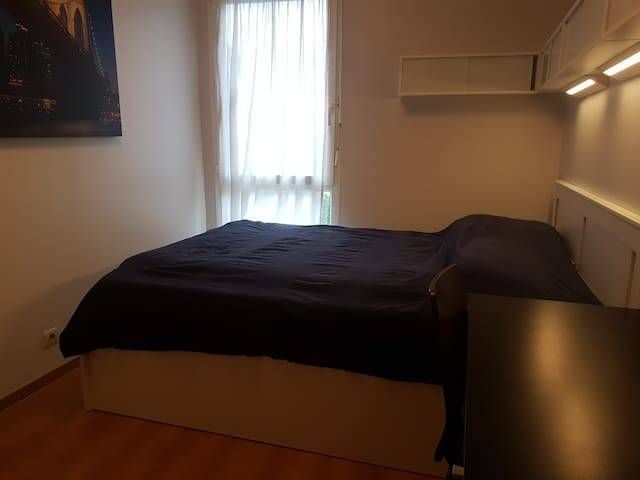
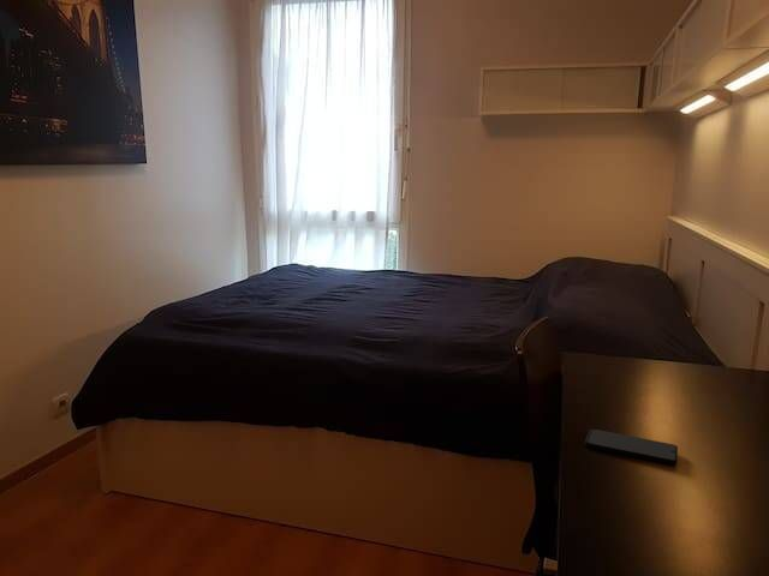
+ smartphone [584,428,679,466]
